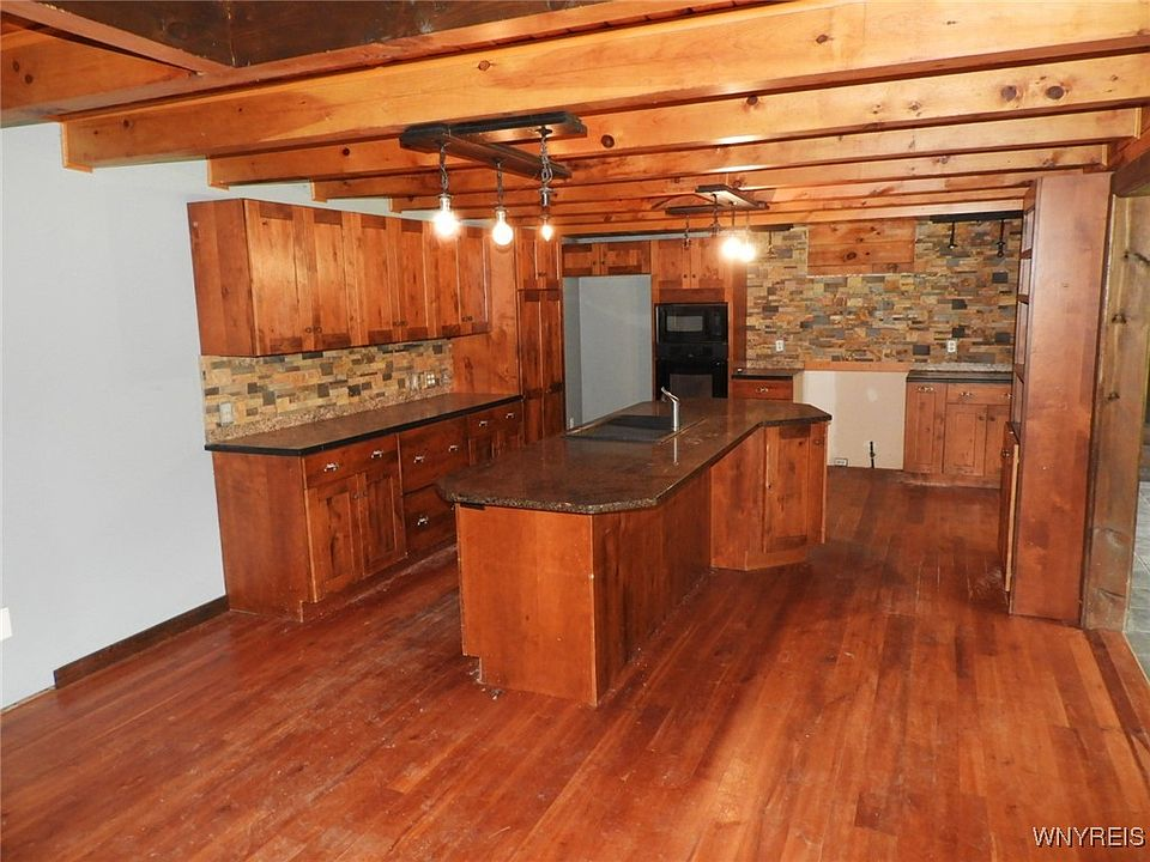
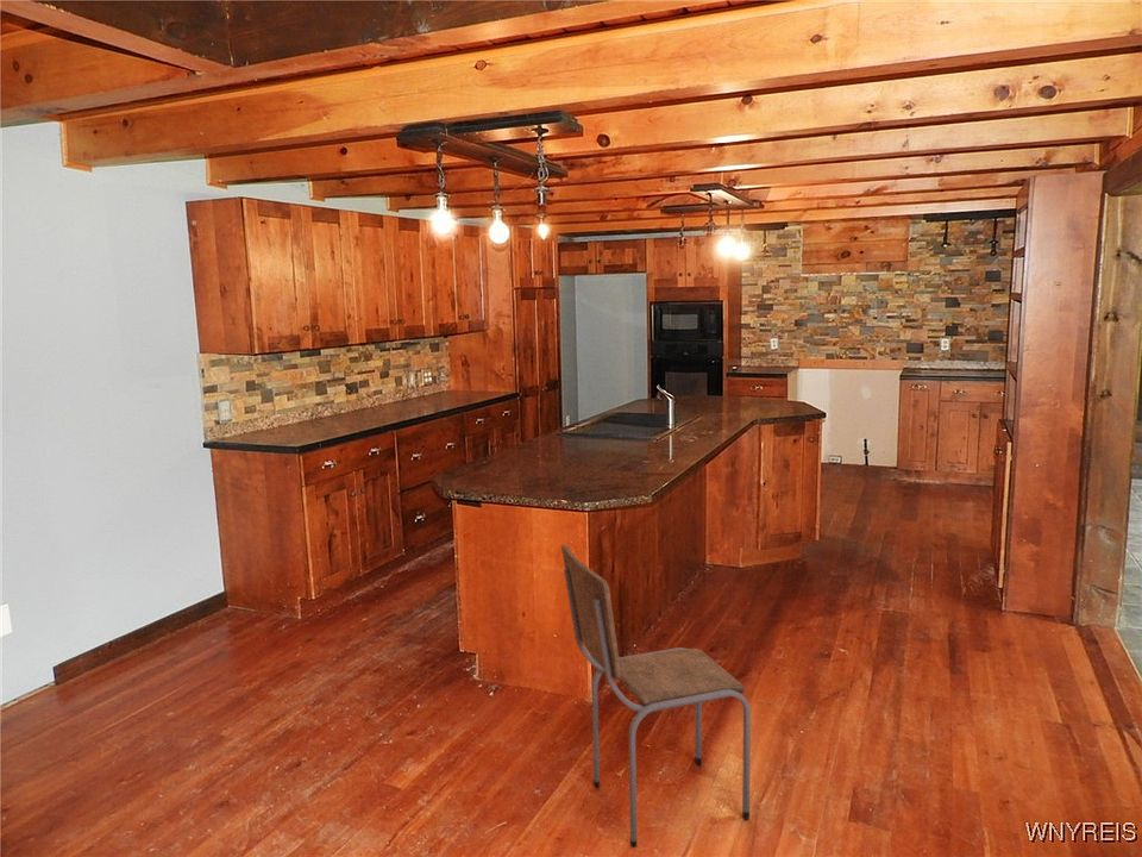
+ dining chair [560,544,752,849]
